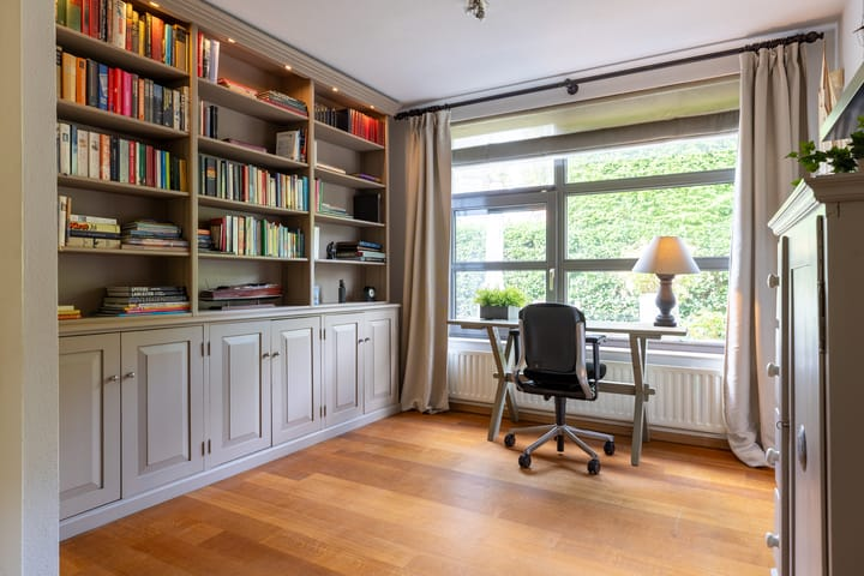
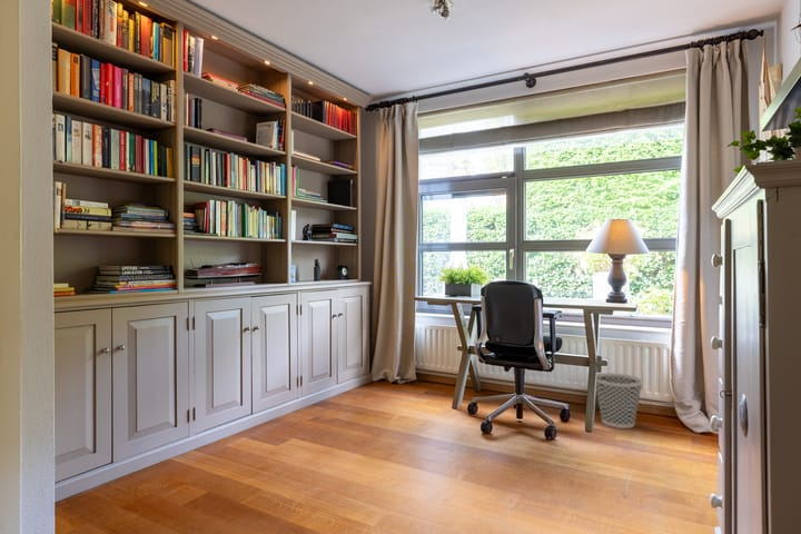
+ wastebasket [595,373,644,429]
